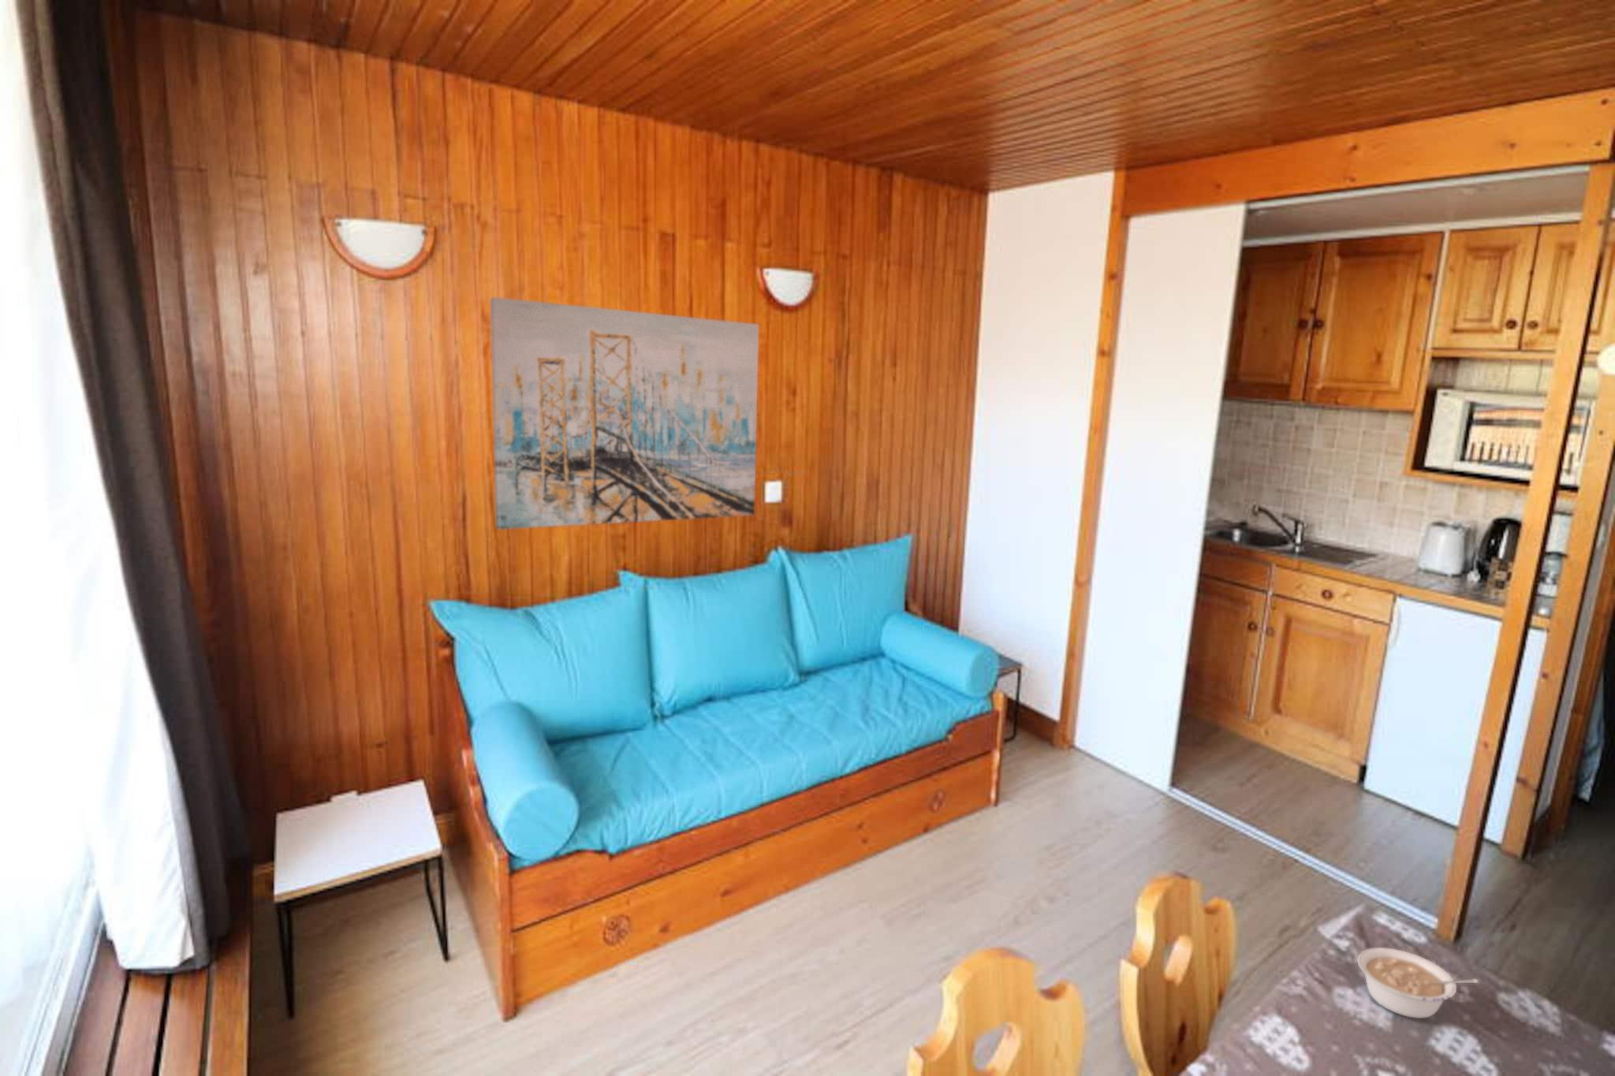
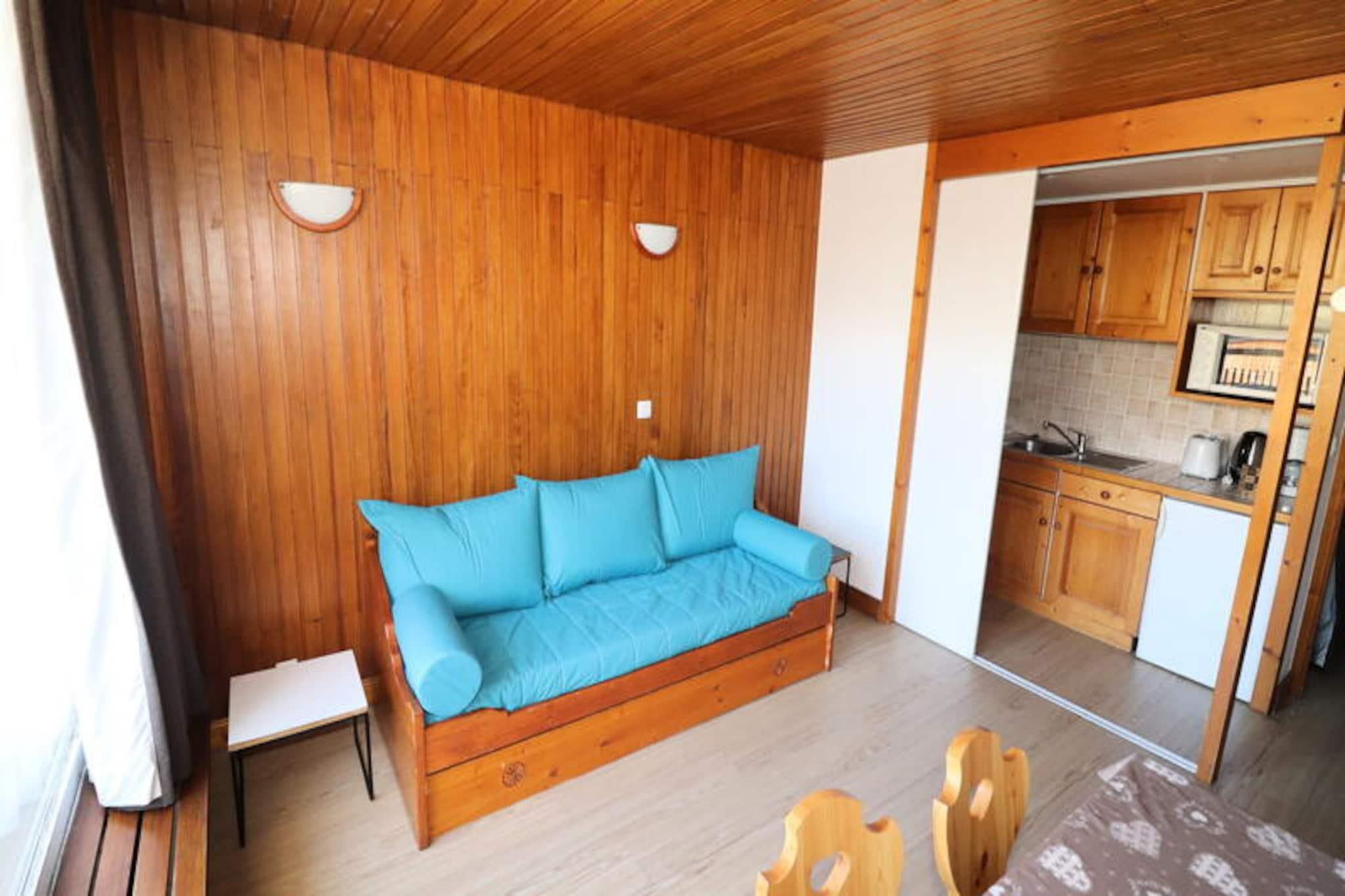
- wall art [490,297,759,531]
- legume [1357,946,1479,1020]
